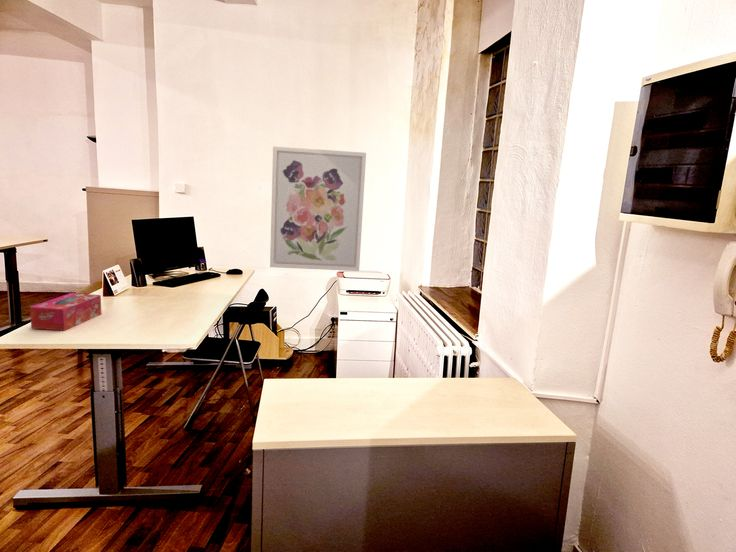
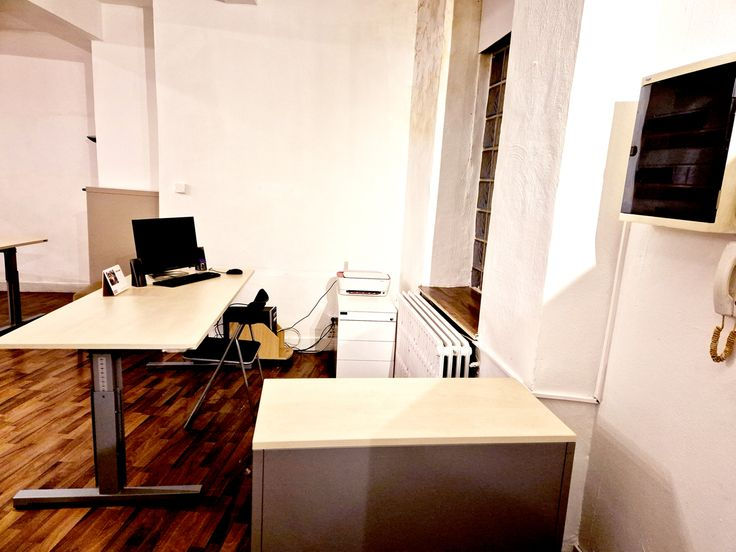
- wall art [269,145,367,272]
- tissue box [29,292,102,332]
